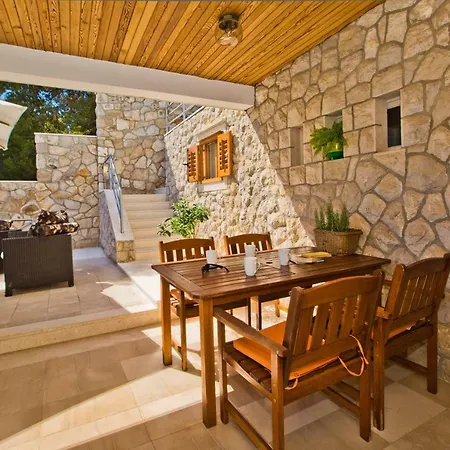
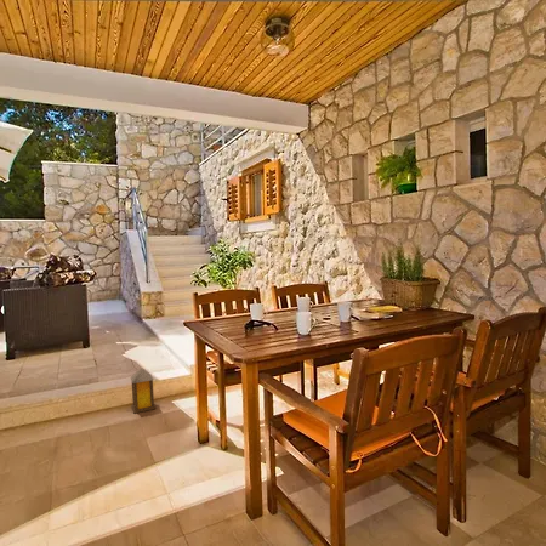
+ lantern [129,368,158,415]
